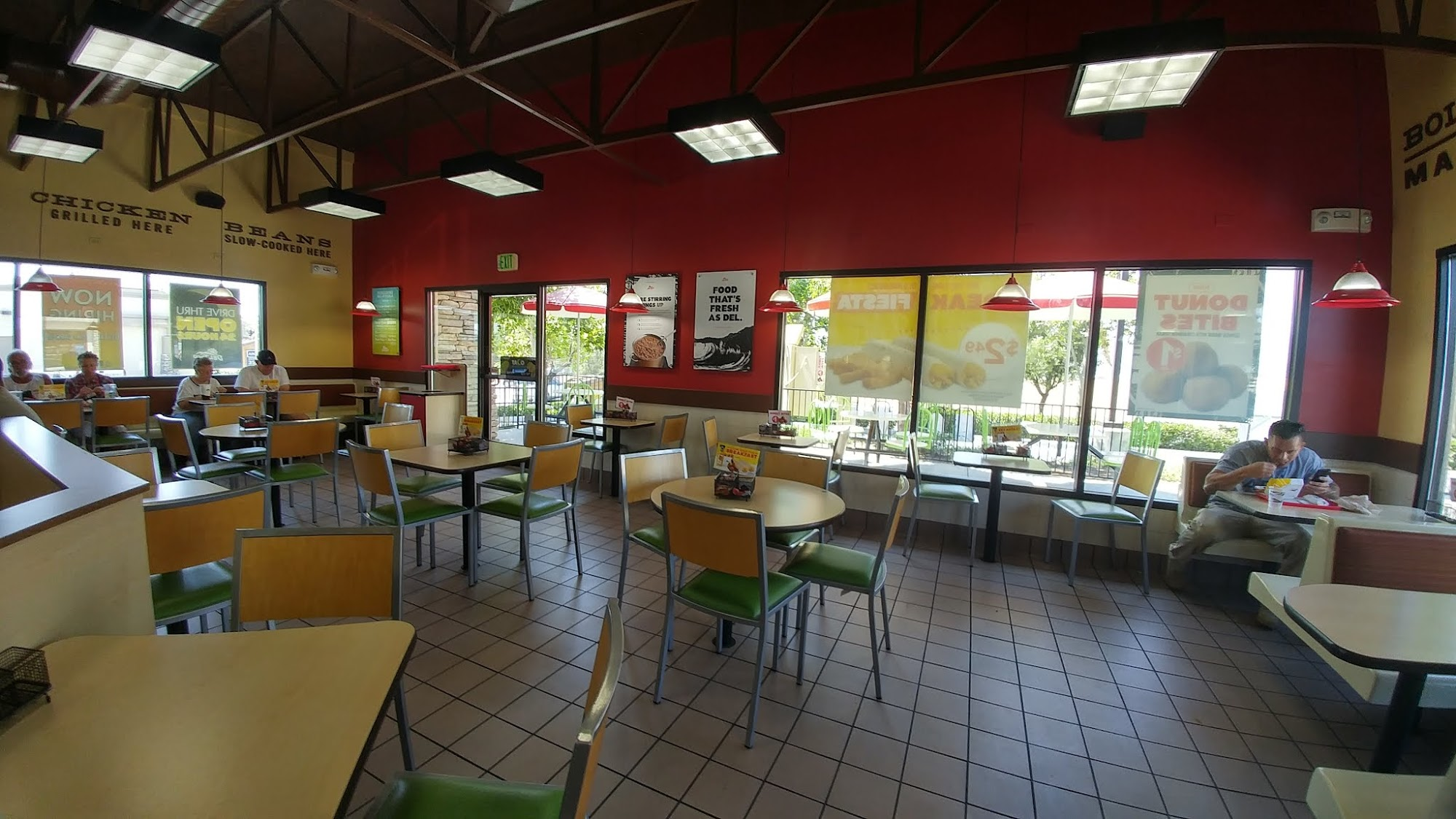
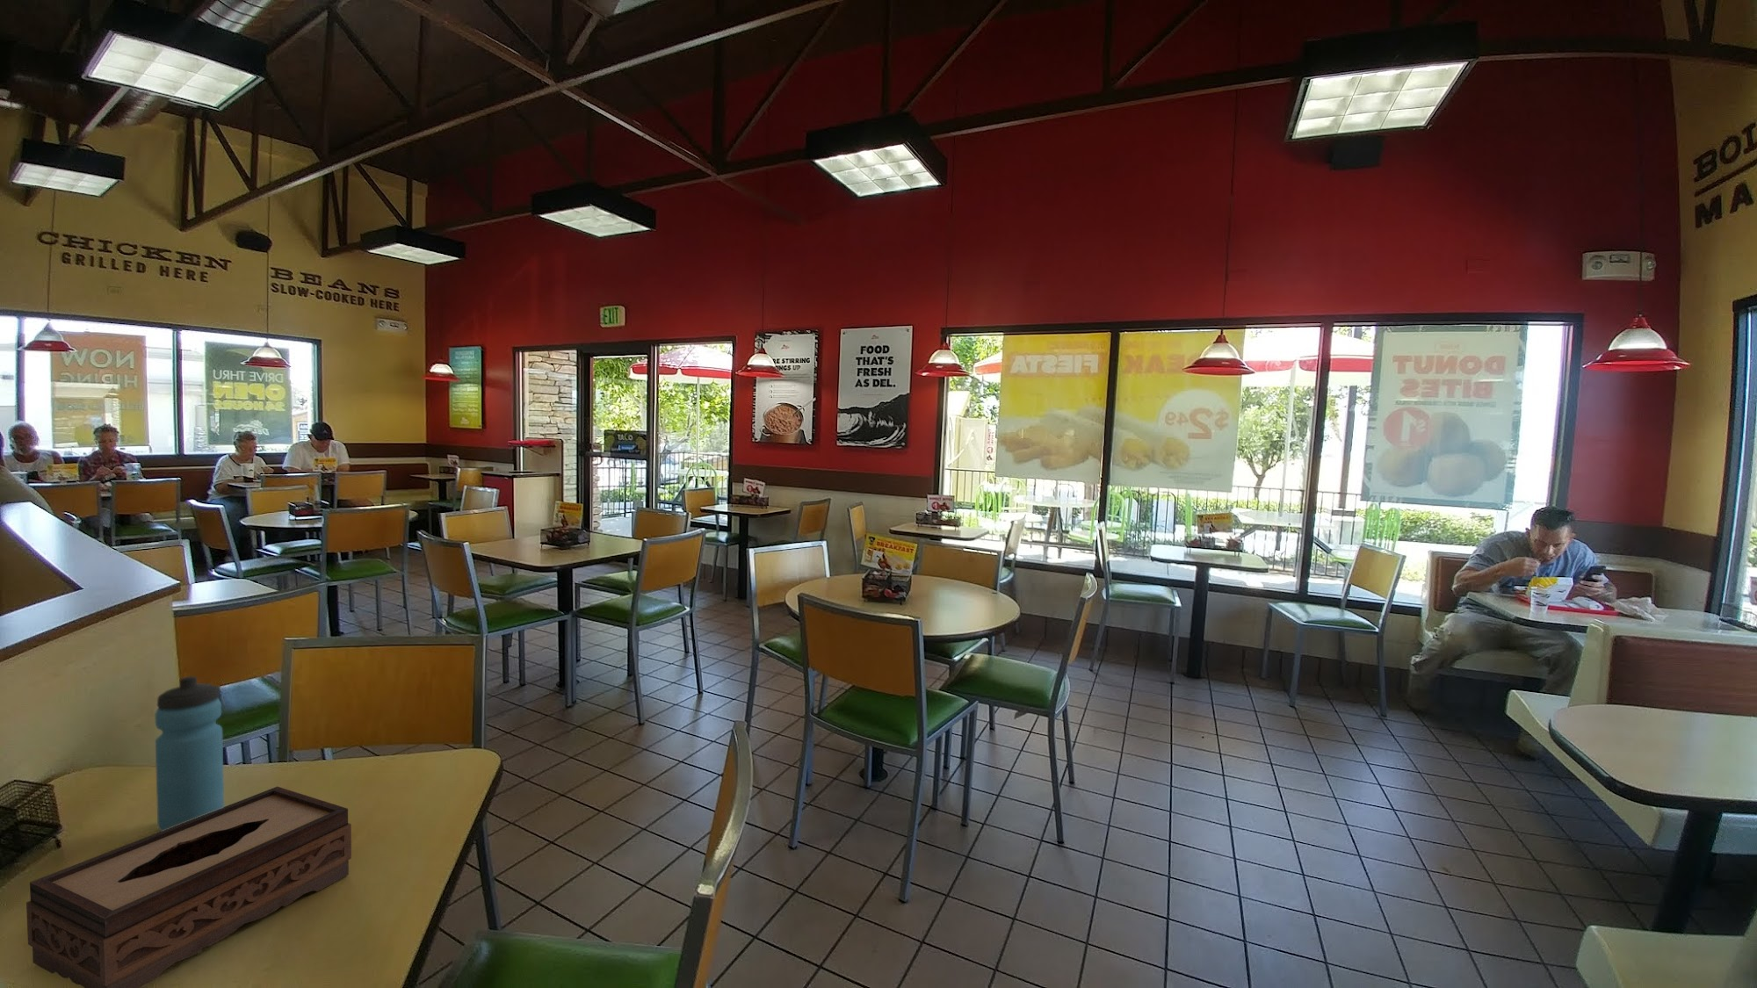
+ tissue box [25,787,352,988]
+ water bottle [153,676,224,831]
